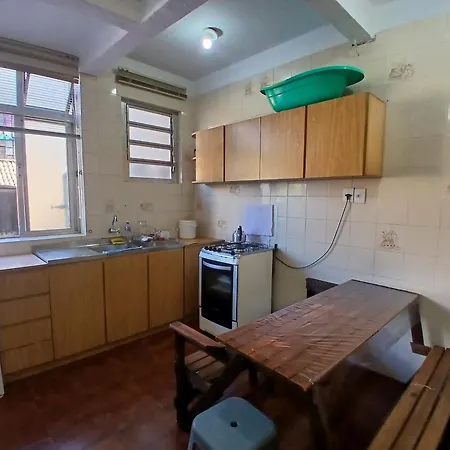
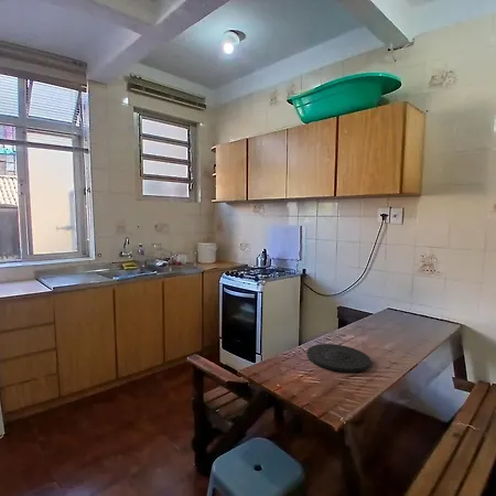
+ plate [306,343,371,373]
